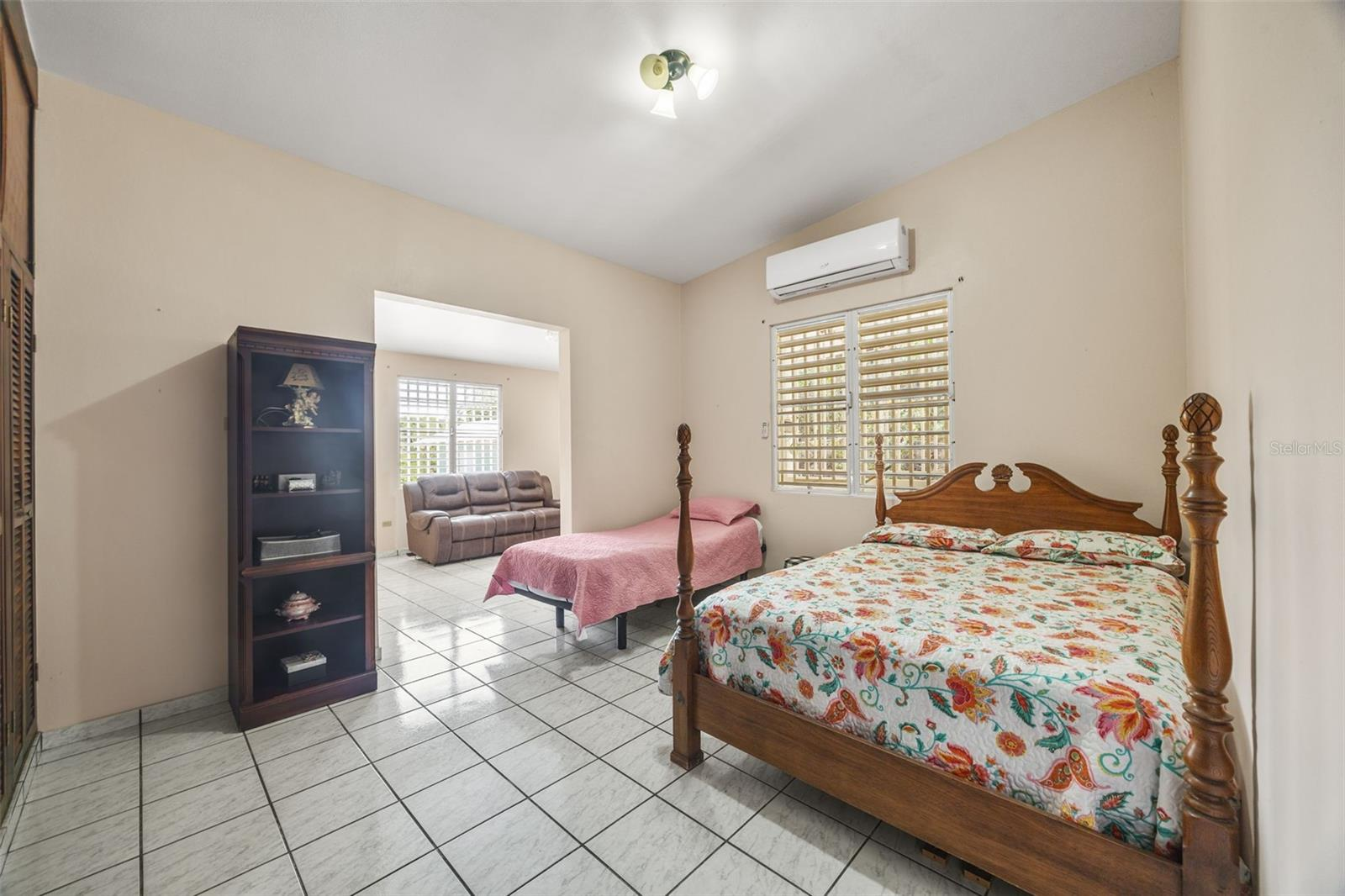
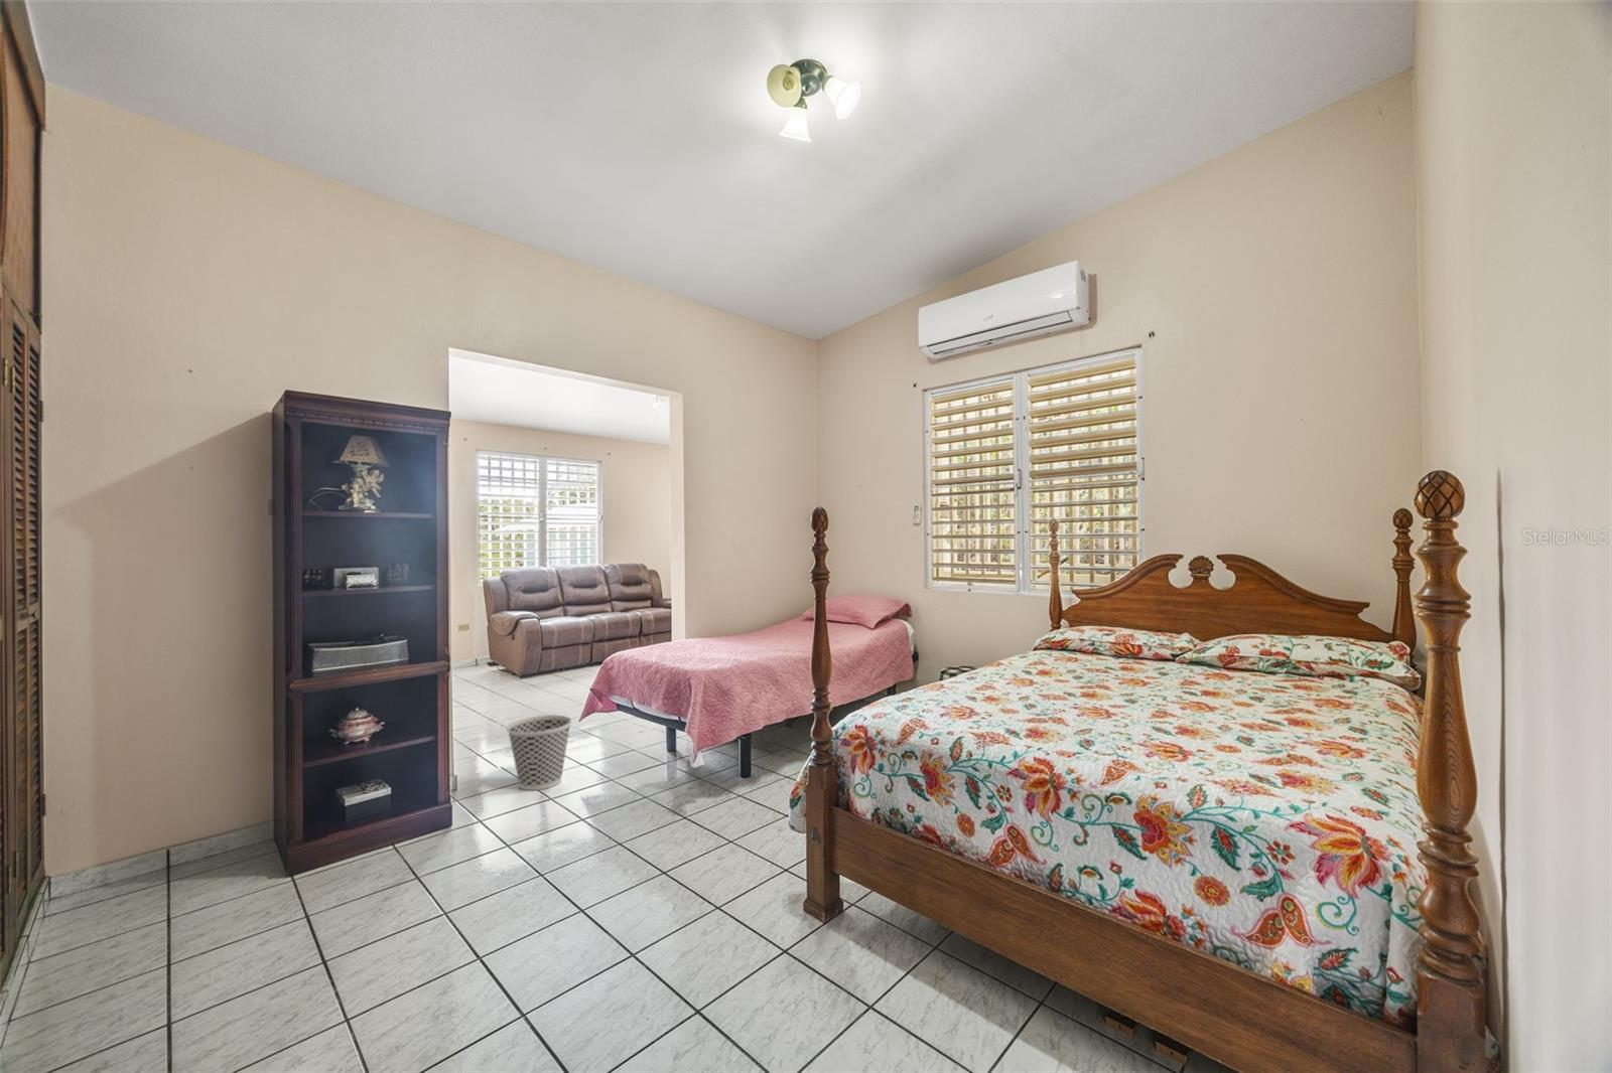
+ wastebasket [506,714,572,792]
